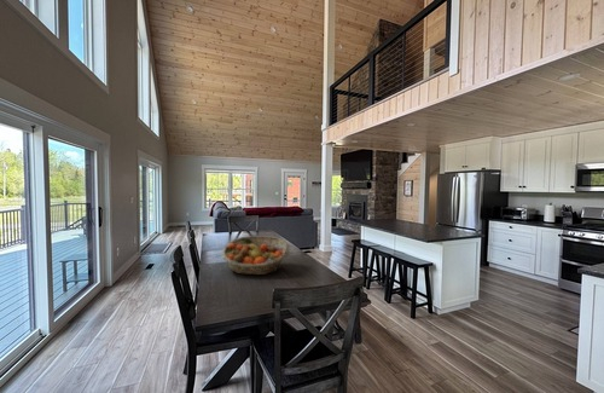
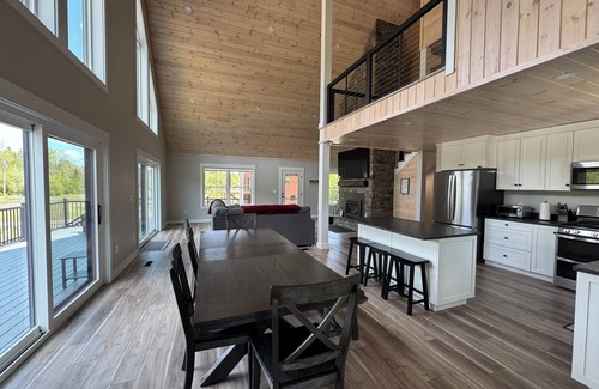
- fruit basket [221,235,290,276]
